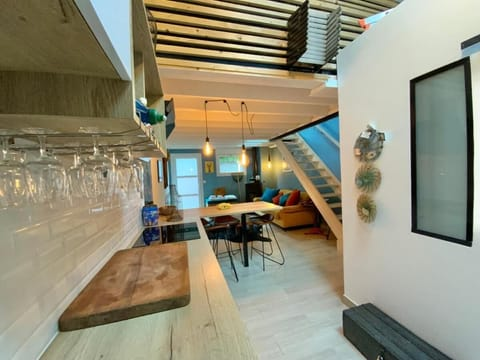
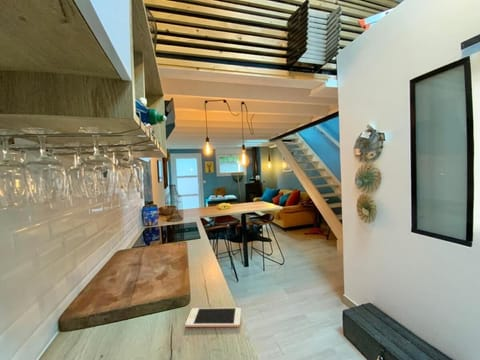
+ cell phone [184,307,242,328]
